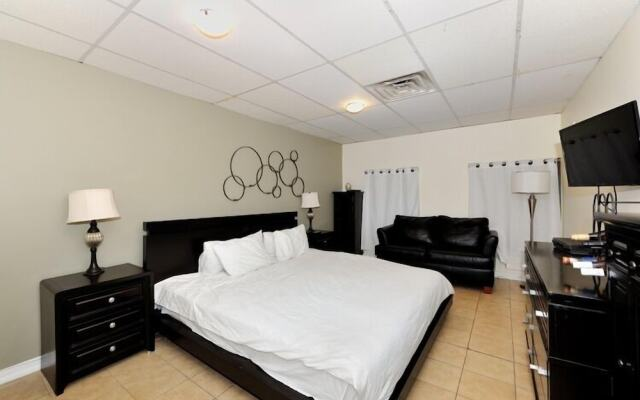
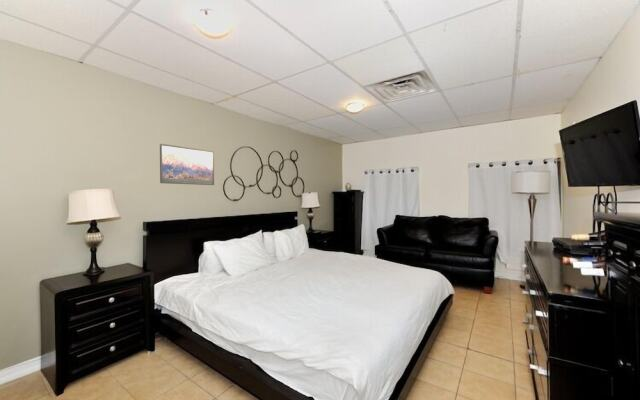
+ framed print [159,143,215,186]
